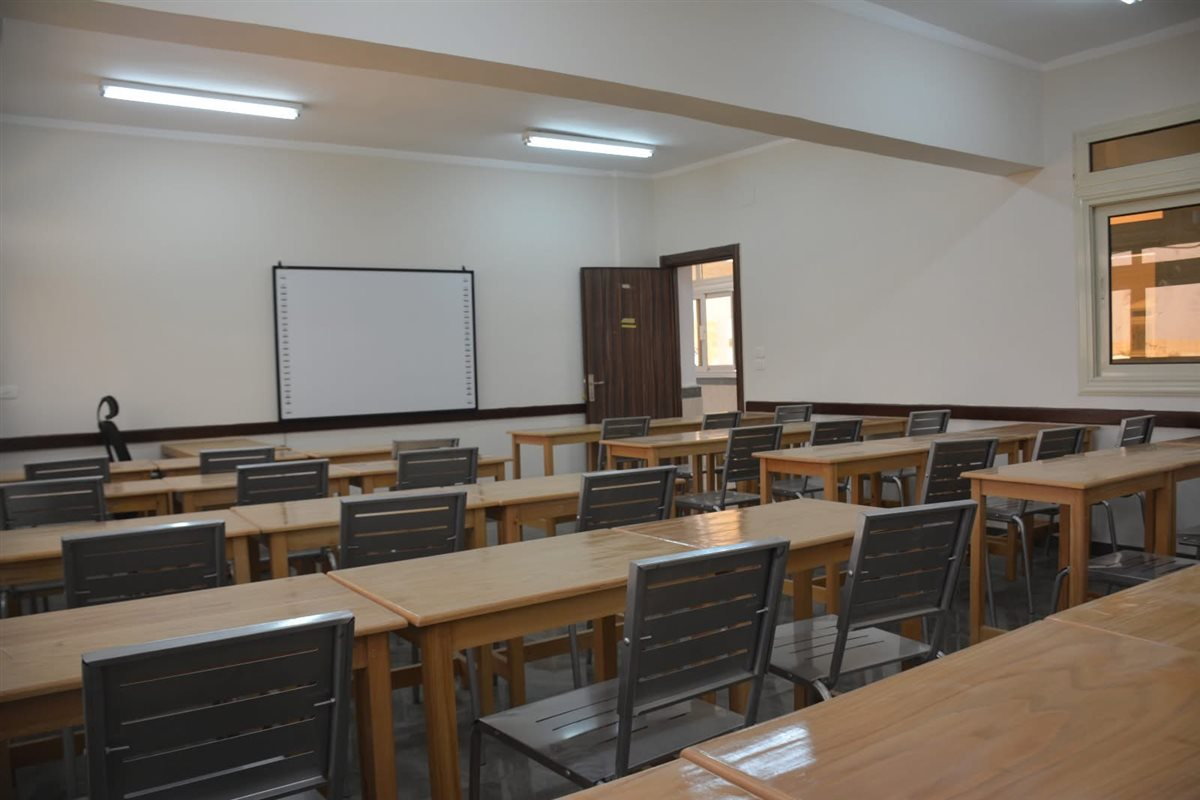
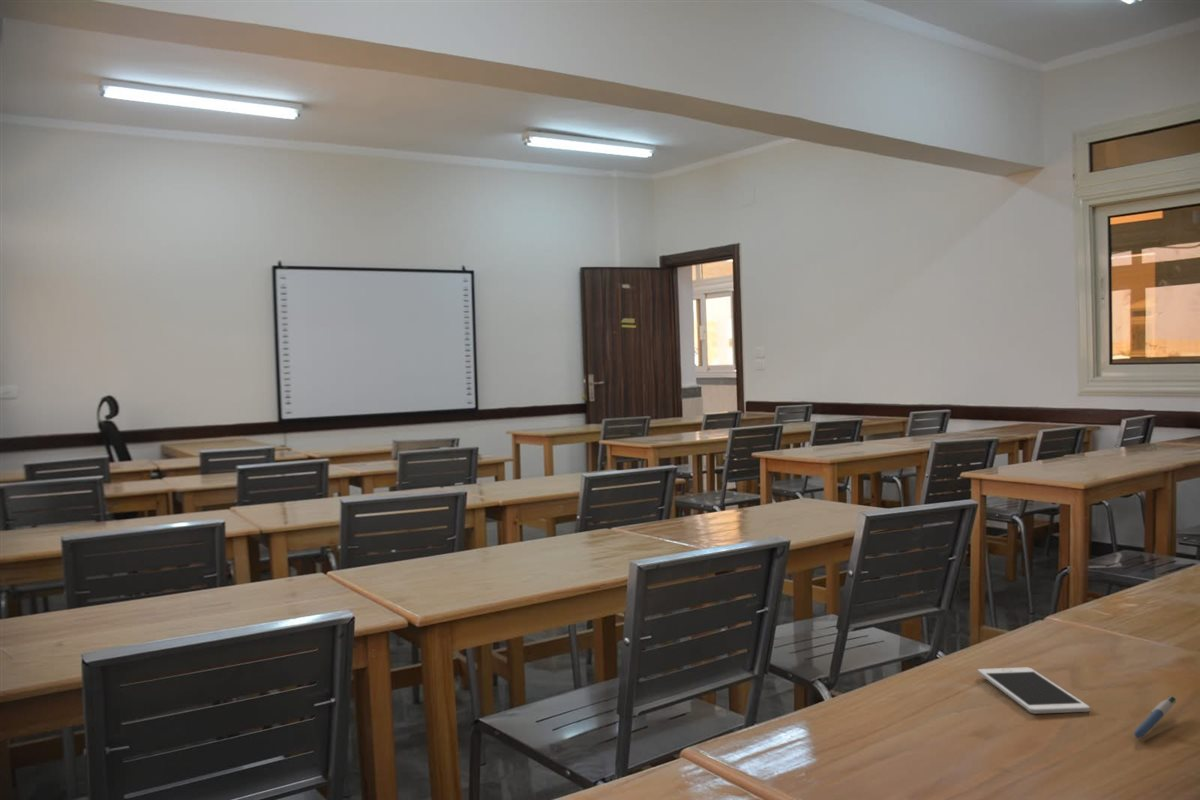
+ pen [1133,695,1177,739]
+ cell phone [977,666,1091,715]
